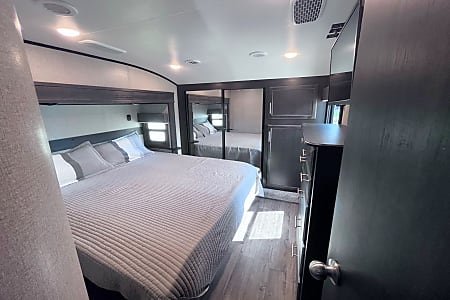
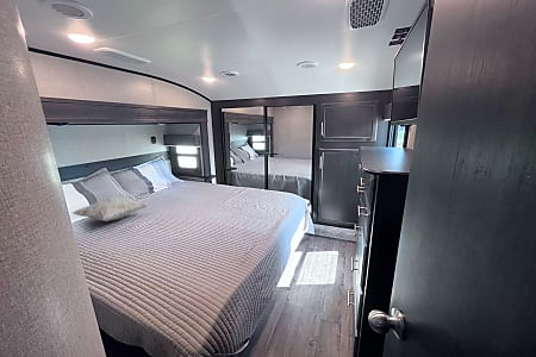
+ decorative pillow [71,196,150,223]
